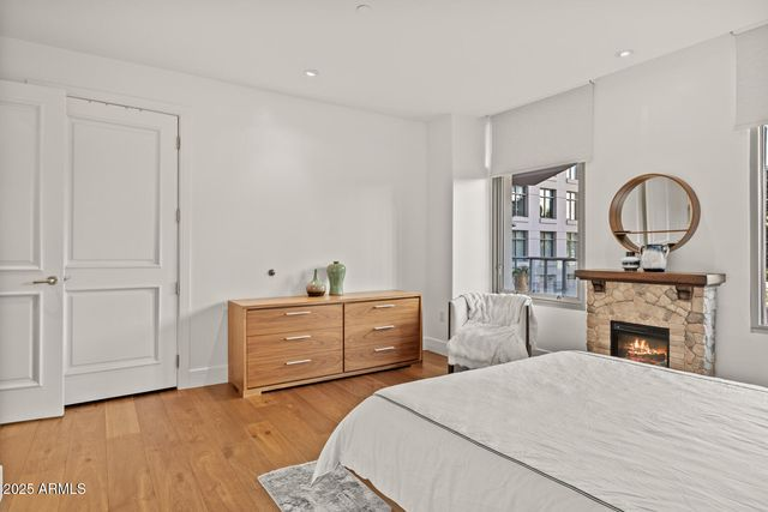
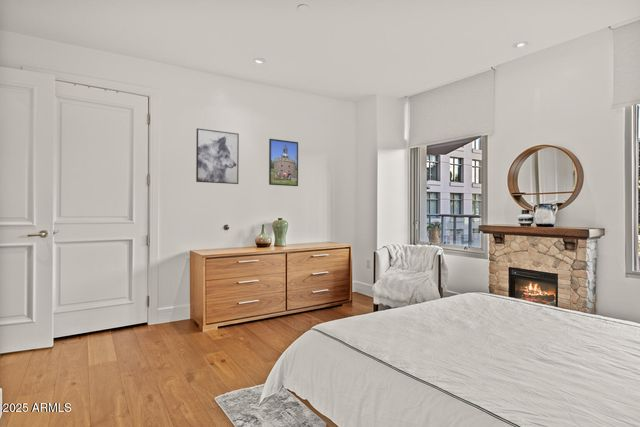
+ wall art [195,127,240,185]
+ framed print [268,138,299,187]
